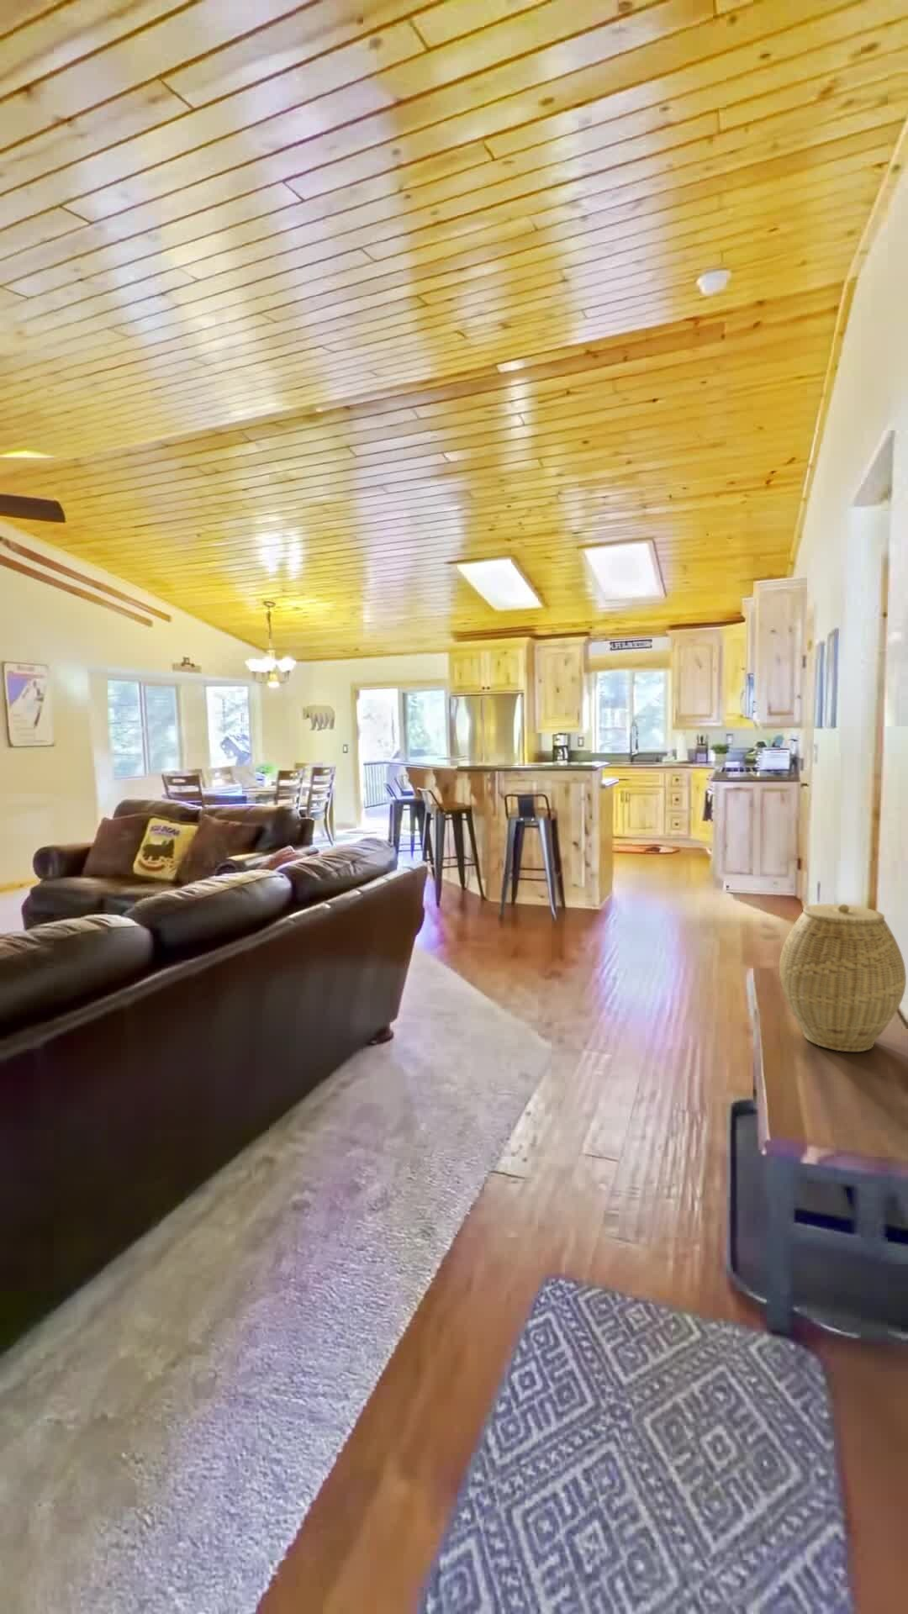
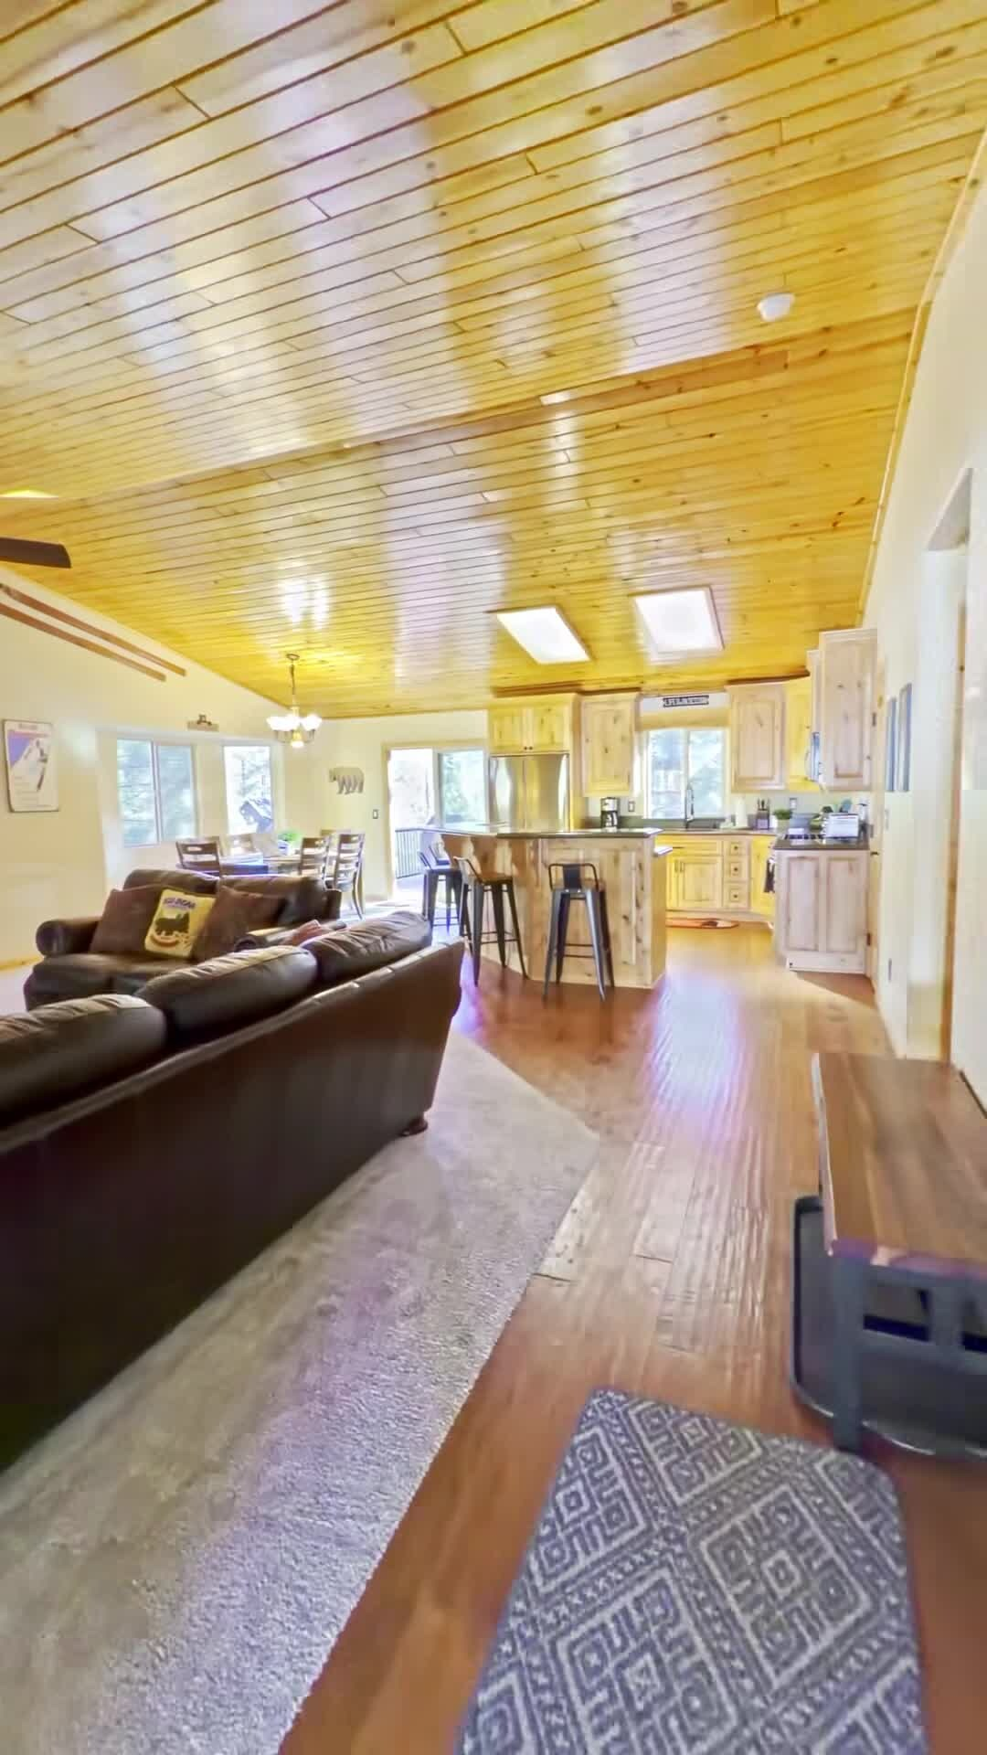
- woven basket [778,902,907,1052]
